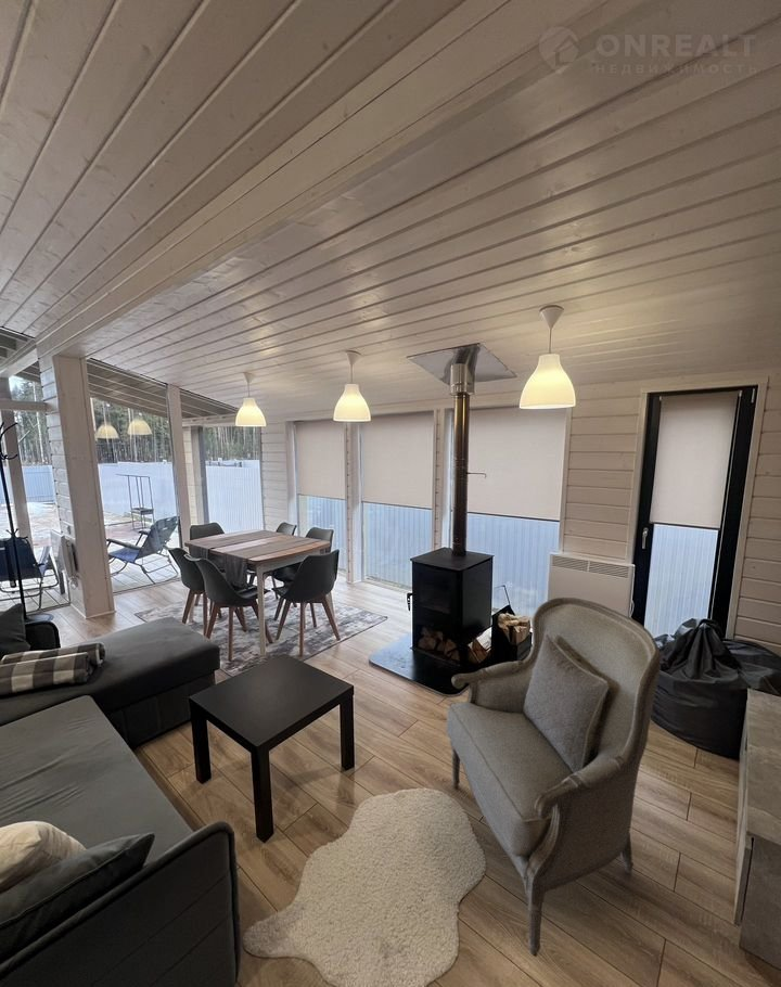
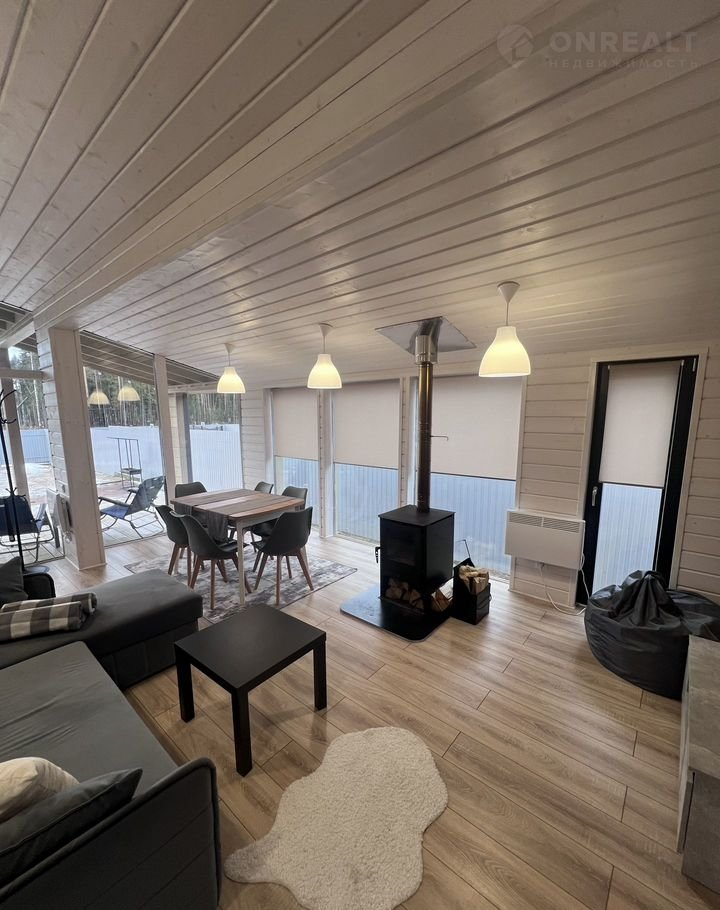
- armchair [444,597,662,958]
